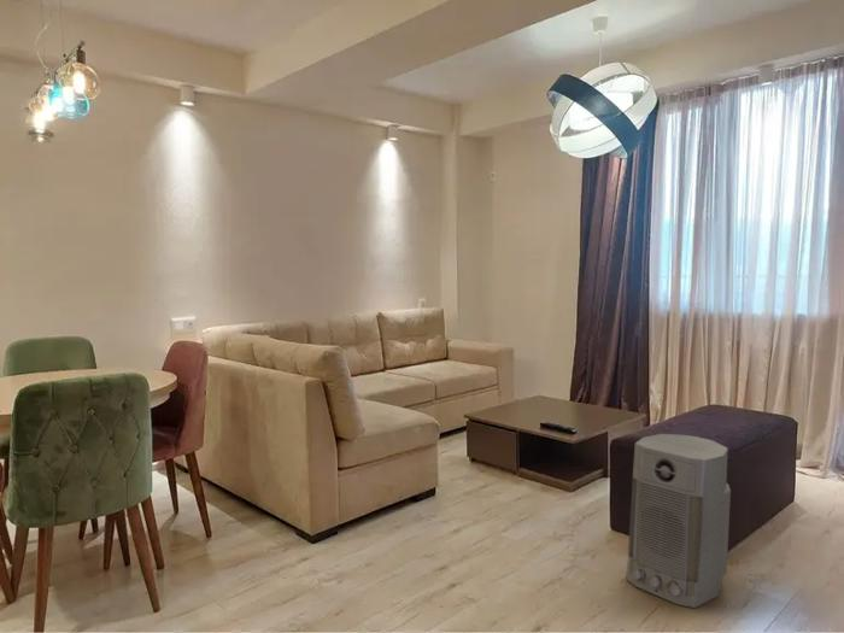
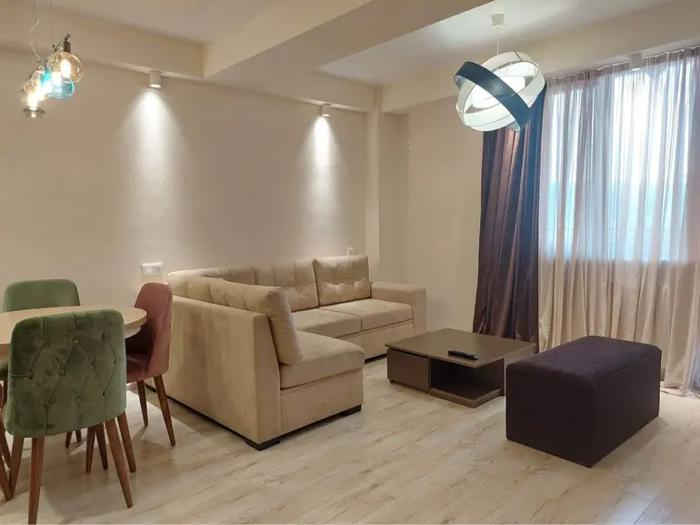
- air purifier [625,433,732,609]
